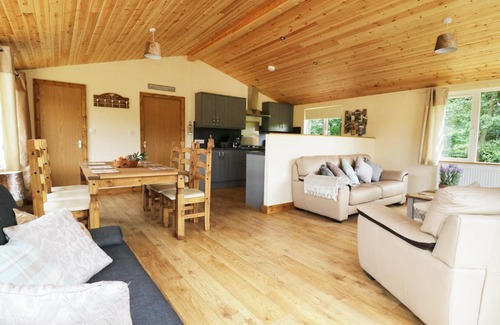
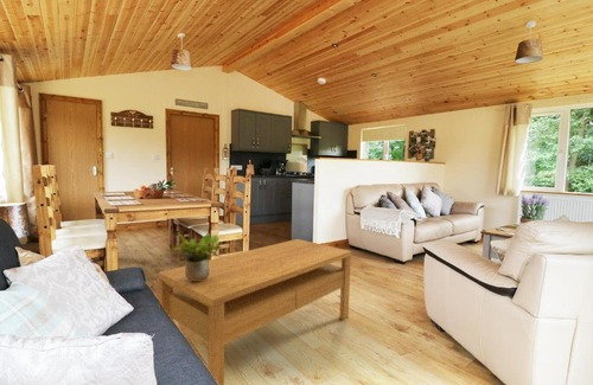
+ potted plant [168,231,229,281]
+ coffee table [158,238,352,385]
